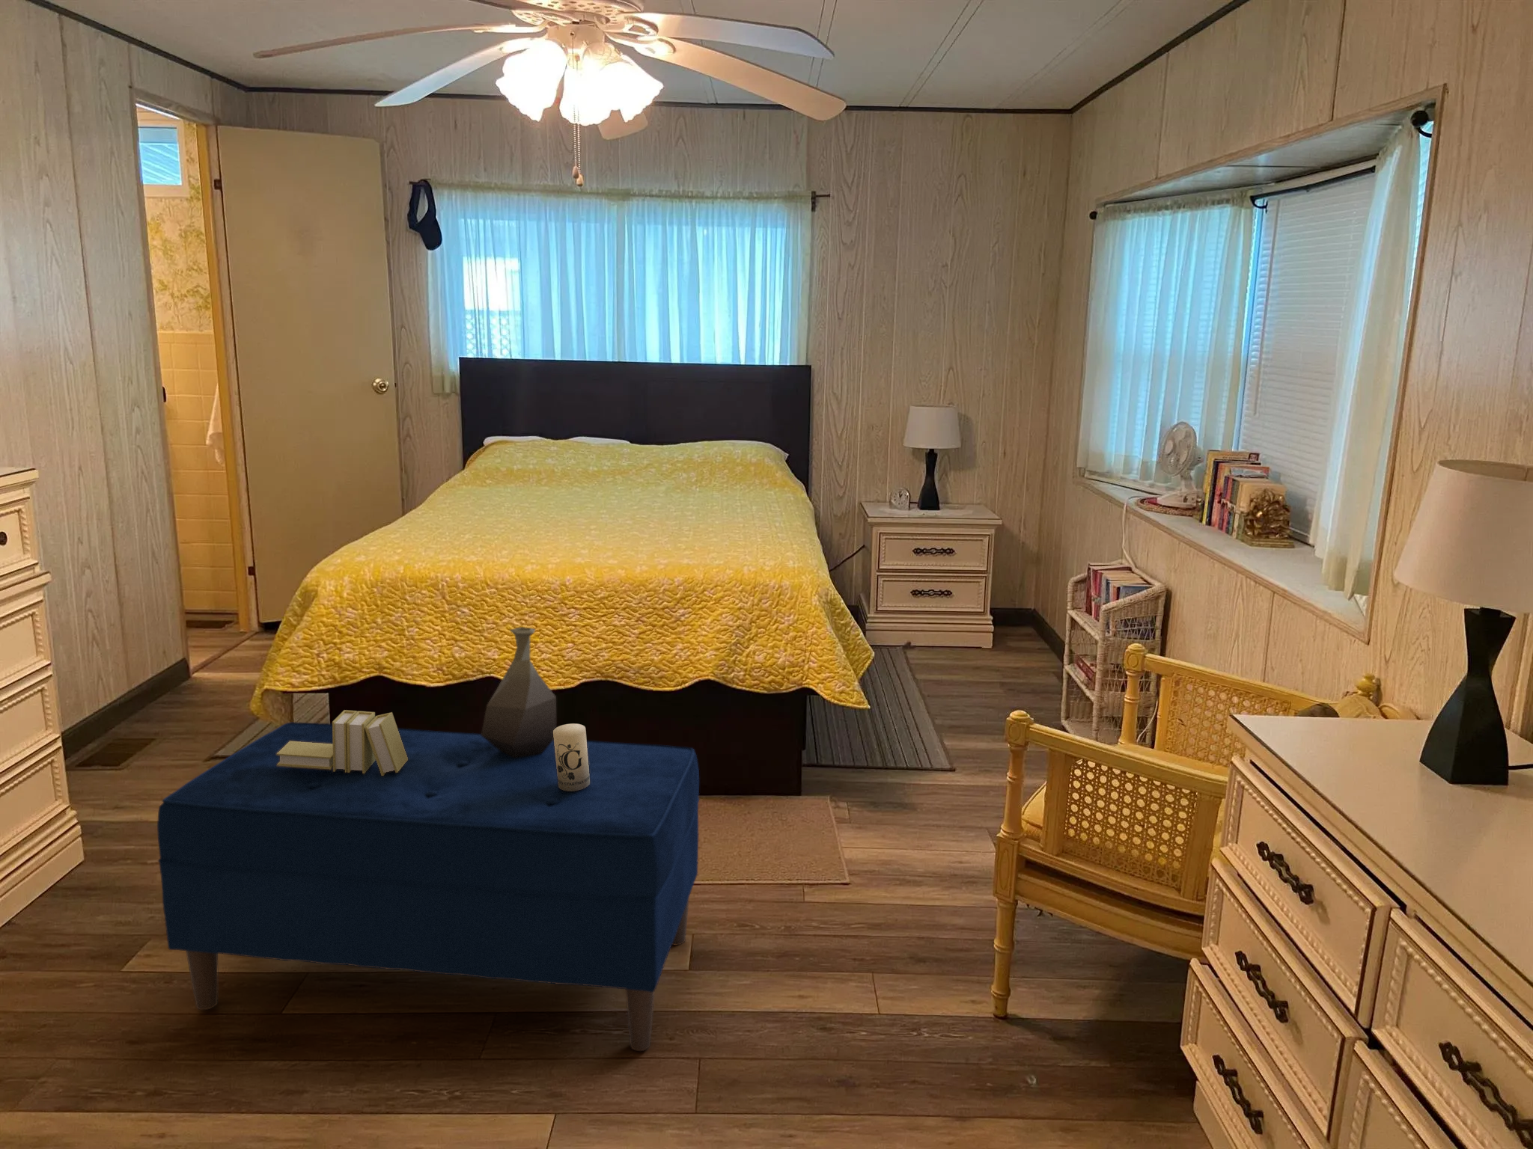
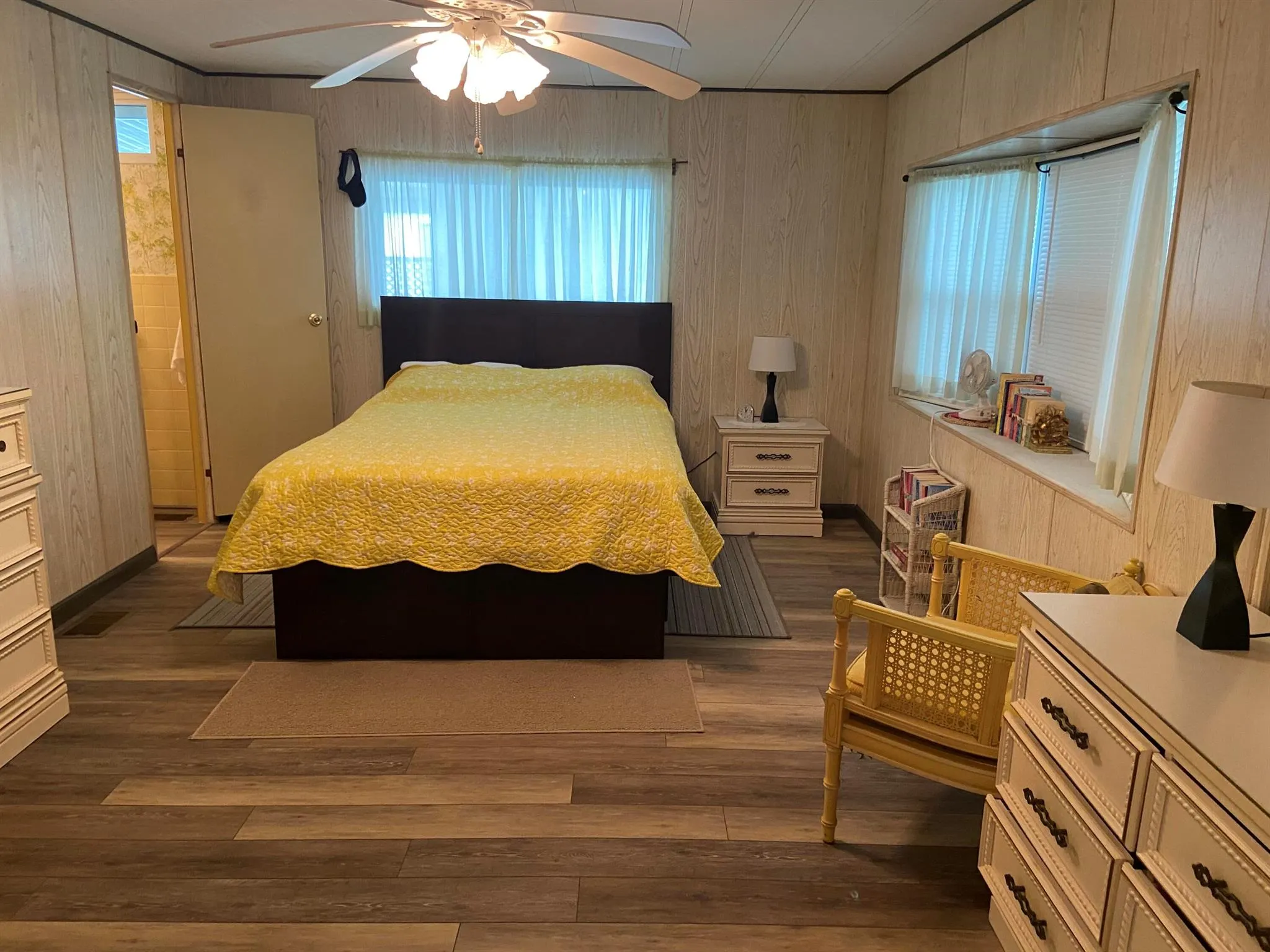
- books [276,710,408,776]
- candle [553,723,590,792]
- vase [480,626,556,758]
- bench [157,721,700,1051]
